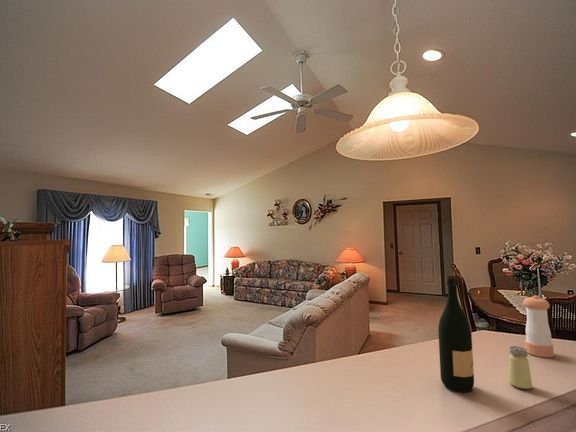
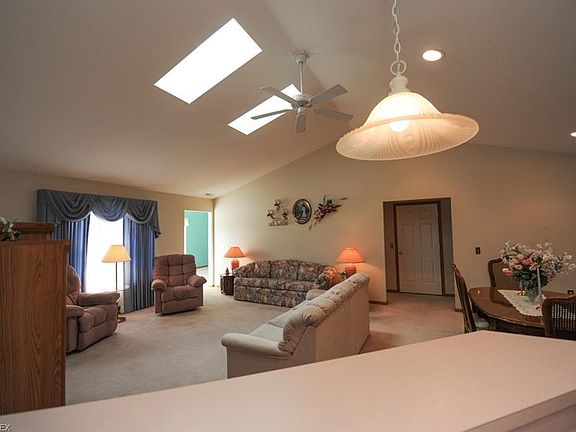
- saltshaker [508,345,533,390]
- wine bottle [437,273,475,394]
- pepper shaker [522,295,555,358]
